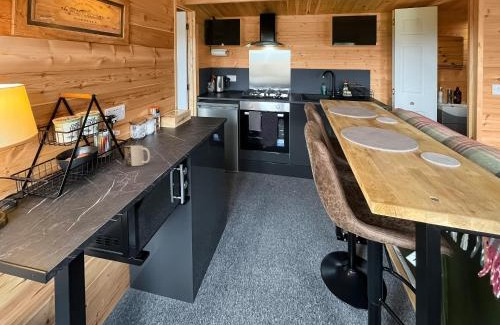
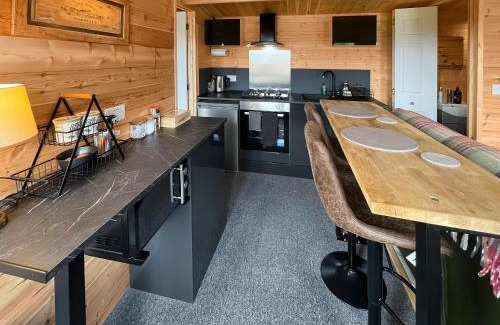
- mug [123,145,151,167]
